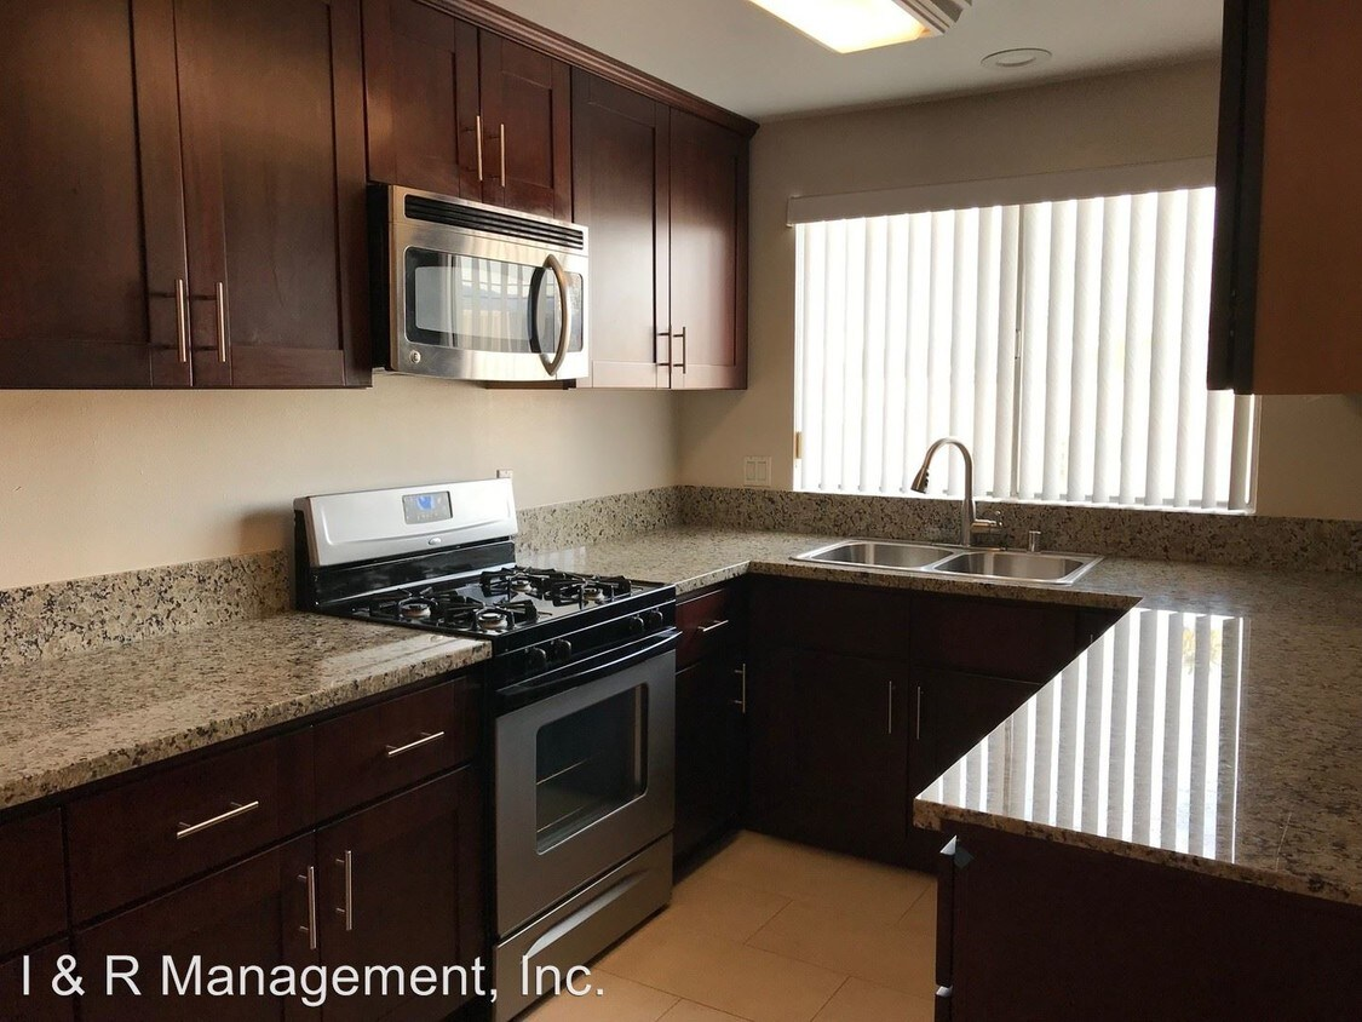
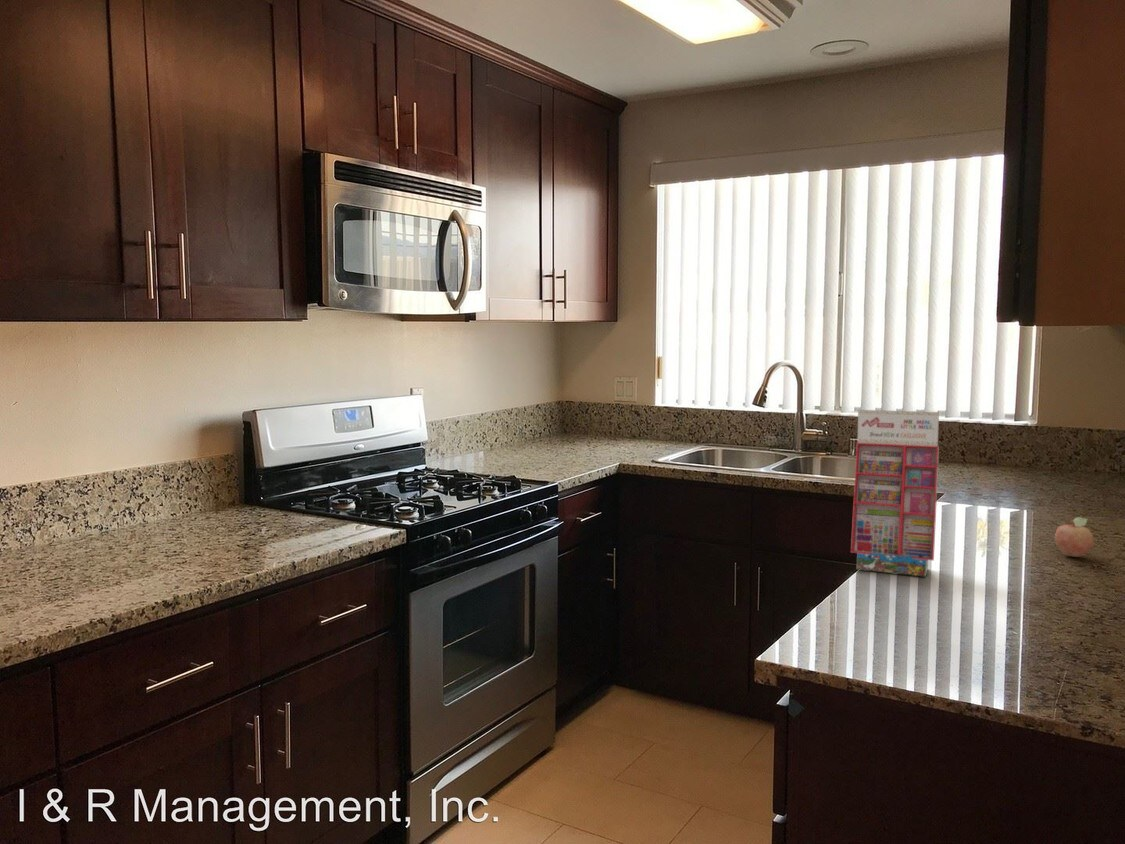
+ fruit [1054,516,1094,558]
+ gift box [850,409,940,578]
